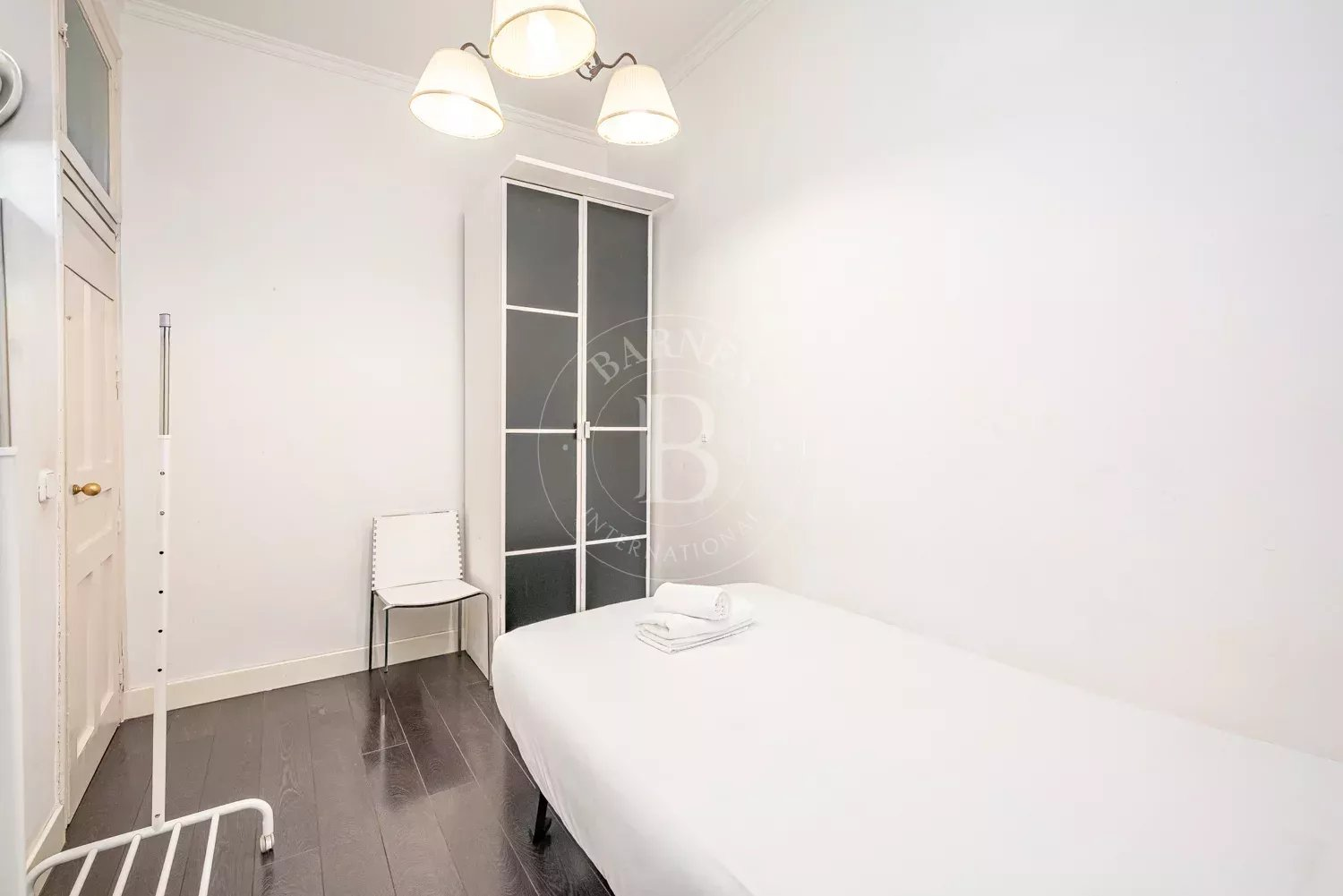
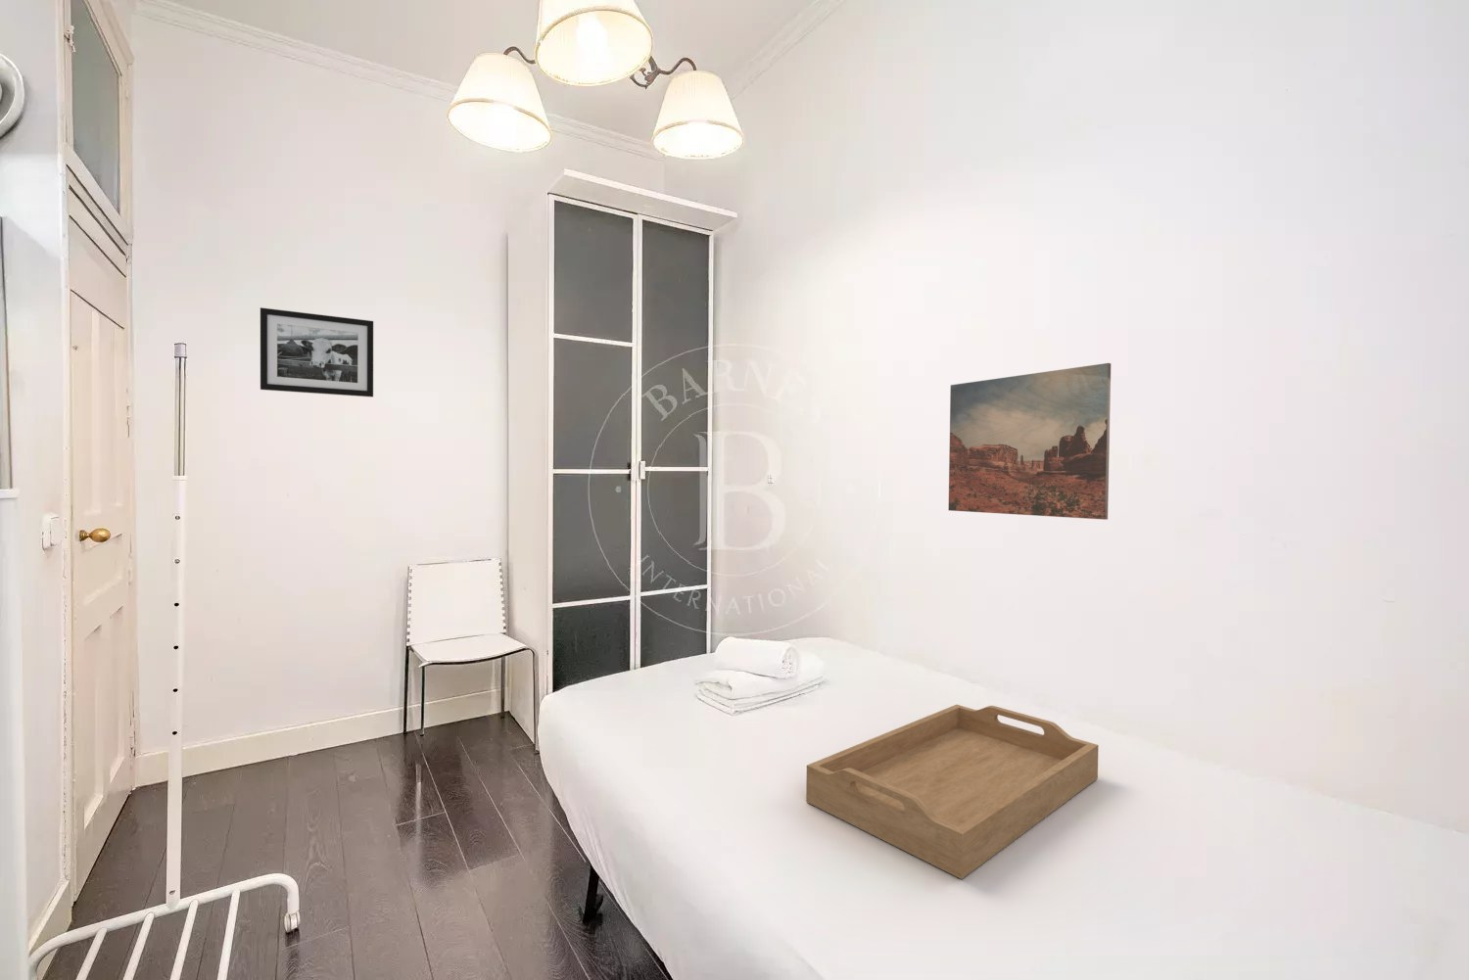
+ wall art [947,362,1111,521]
+ serving tray [805,704,1099,880]
+ picture frame [259,306,374,397]
